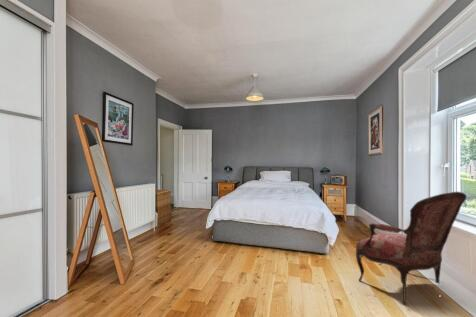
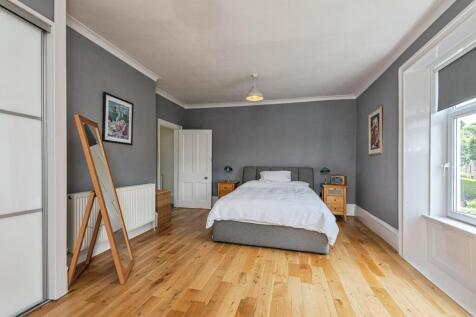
- armchair [355,191,468,306]
